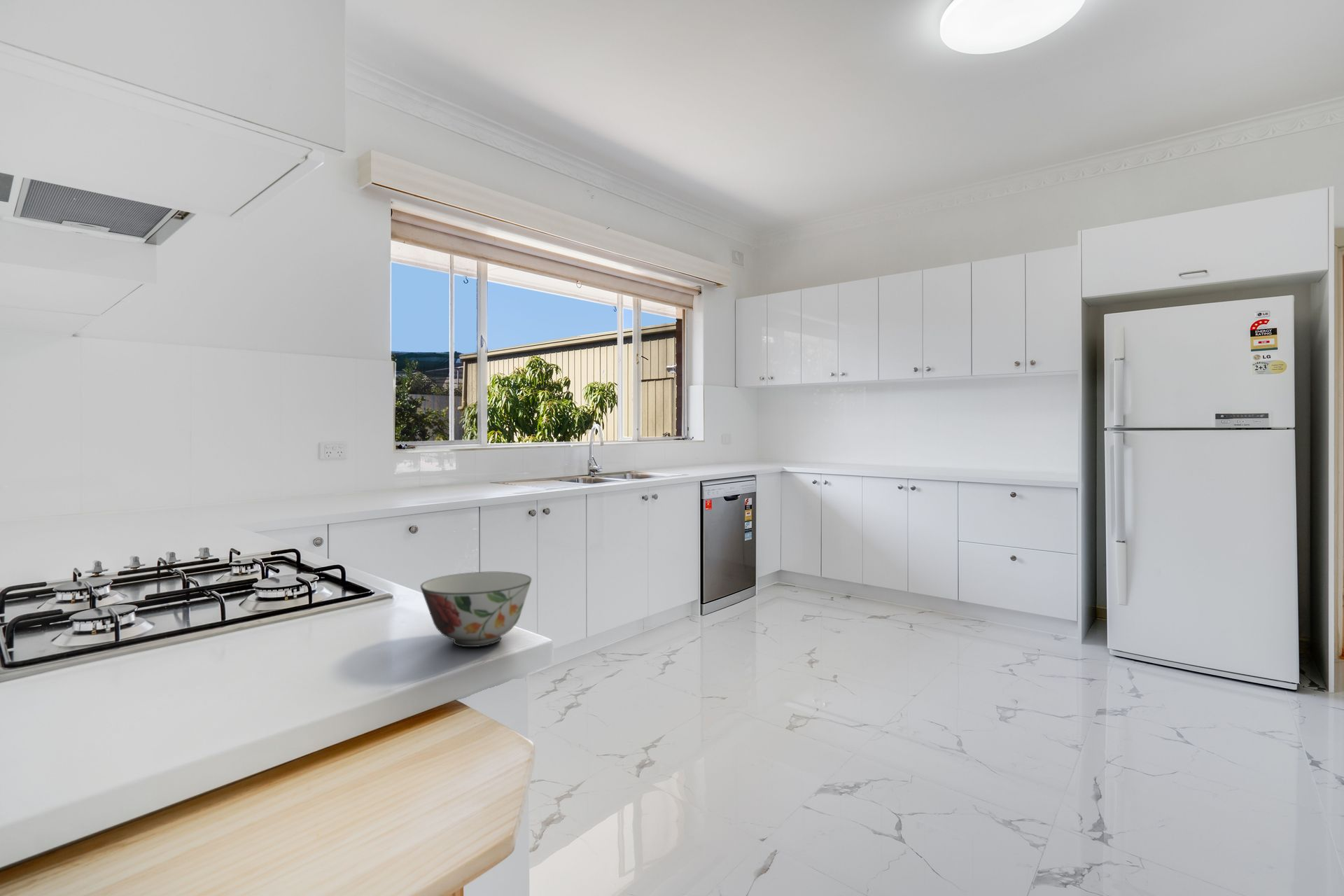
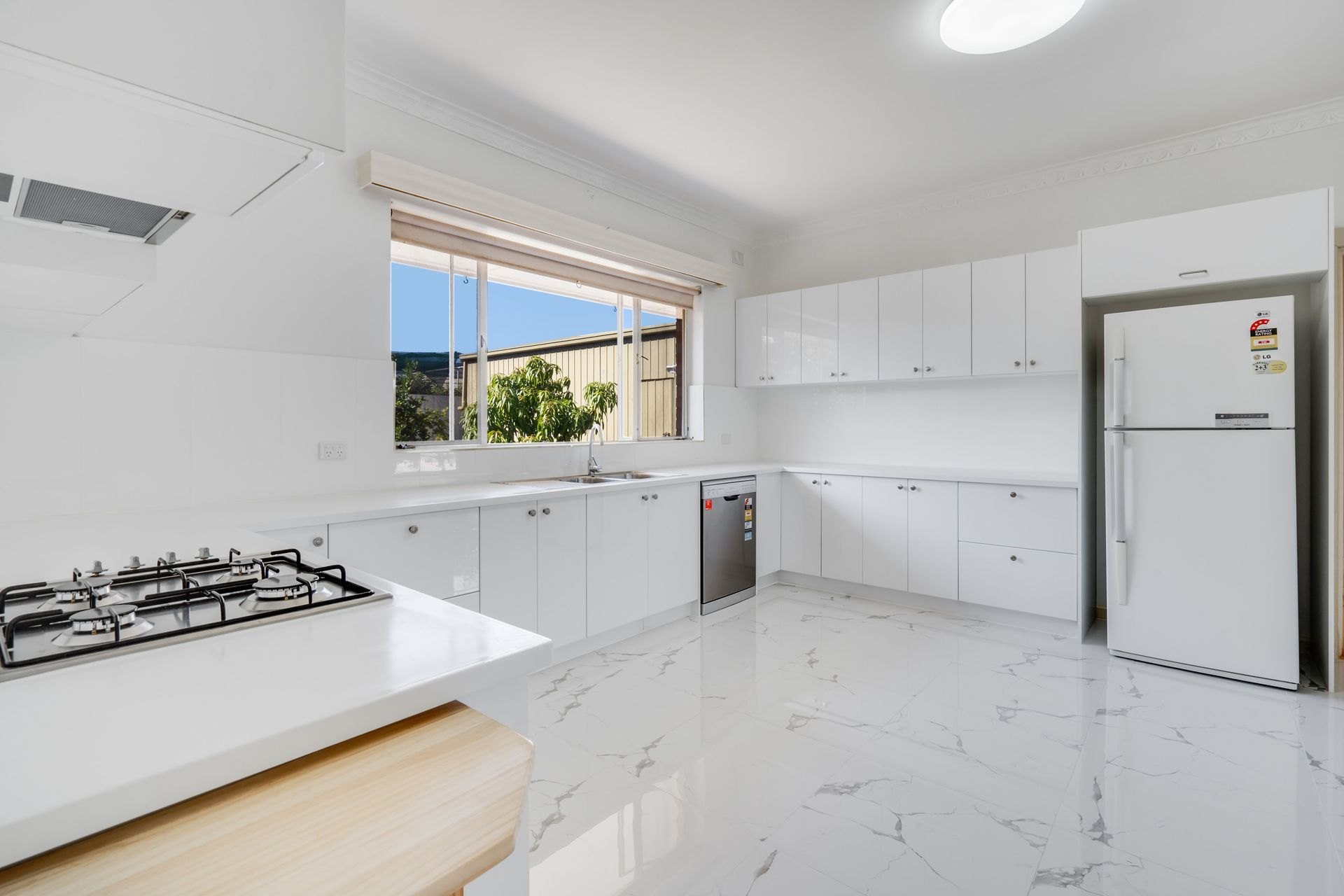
- soup bowl [420,571,533,647]
